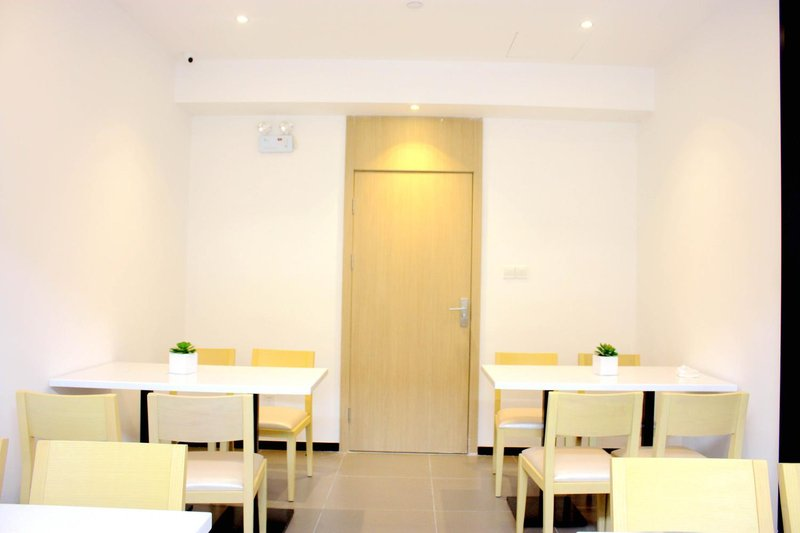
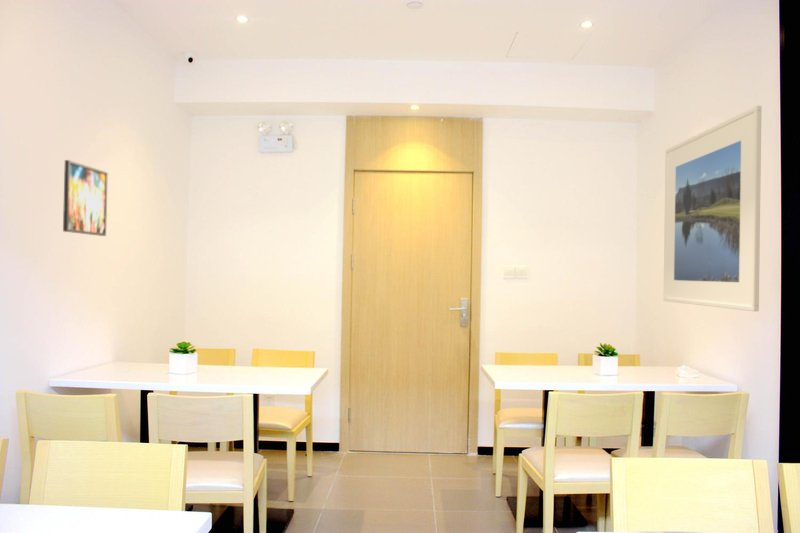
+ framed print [662,105,762,312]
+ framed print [62,159,109,237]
